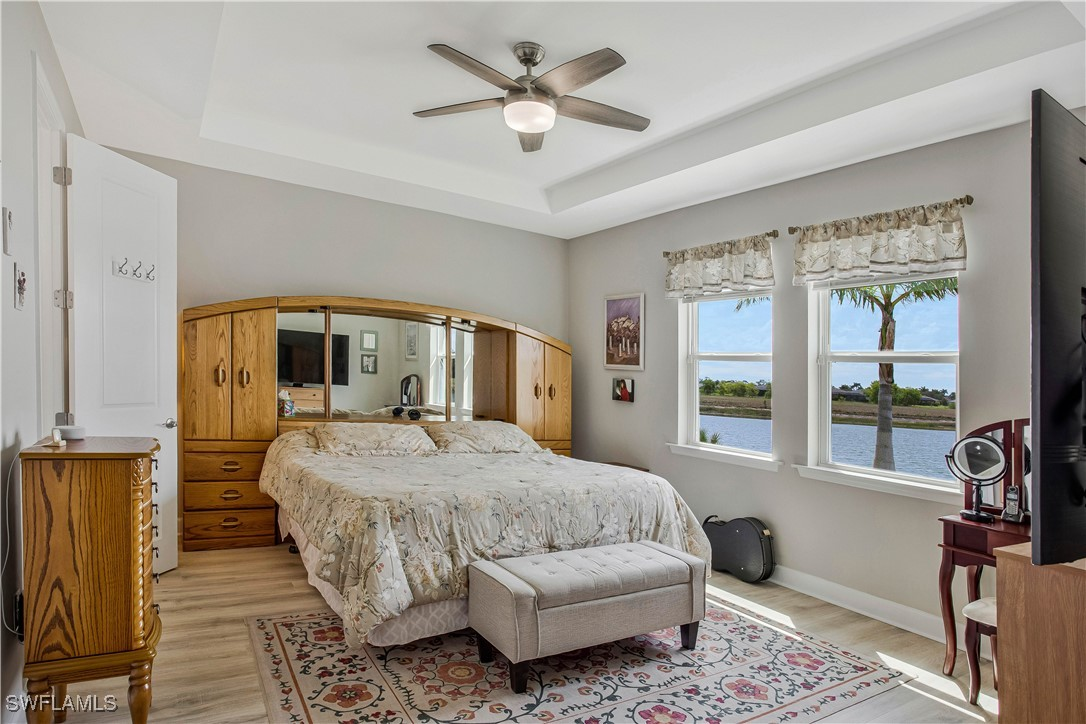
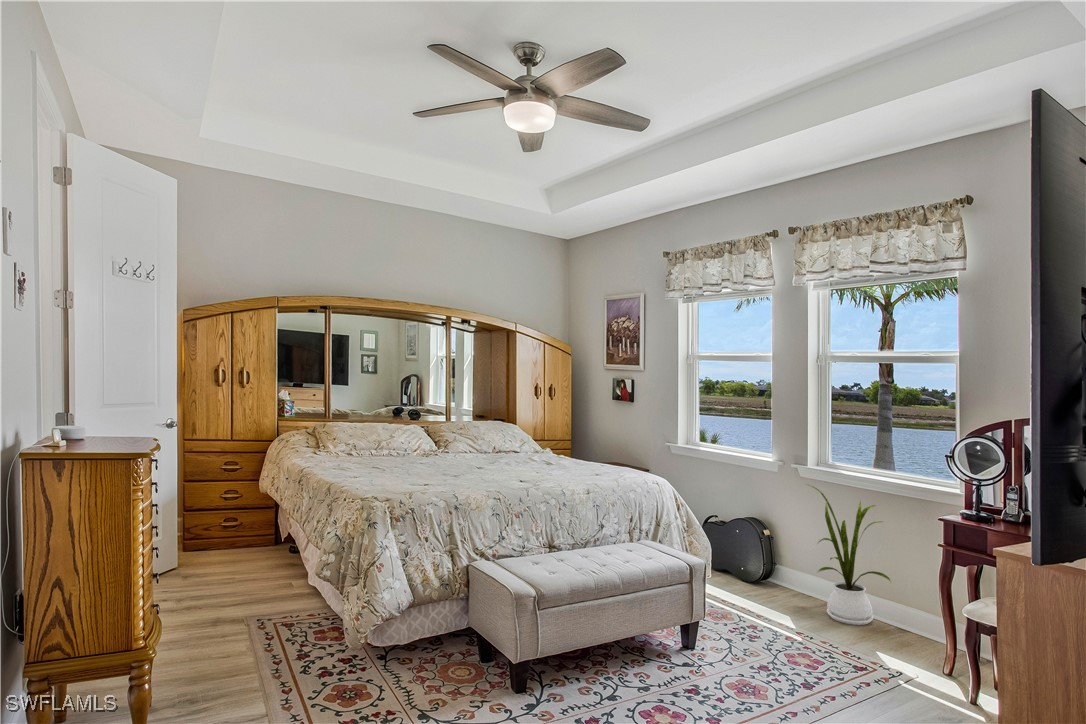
+ house plant [806,483,892,626]
